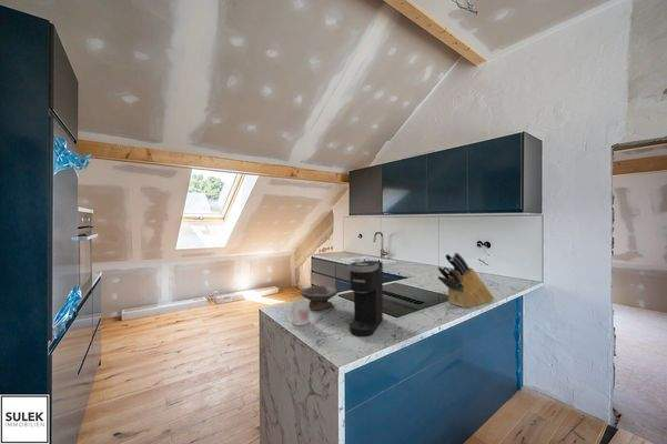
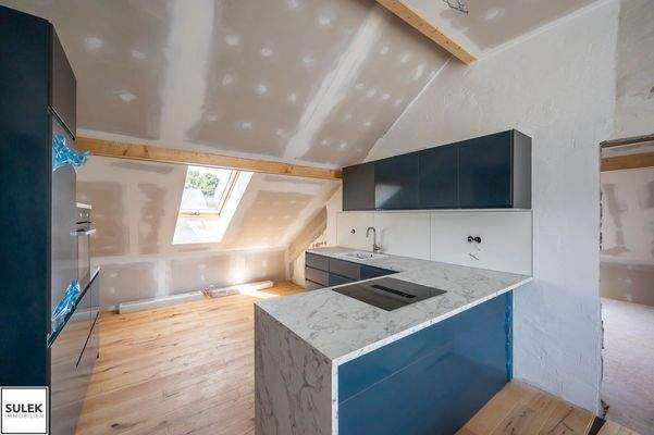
- coffee maker [347,260,384,337]
- bowl [299,284,338,312]
- mug [284,299,310,326]
- knife block [436,252,495,309]
